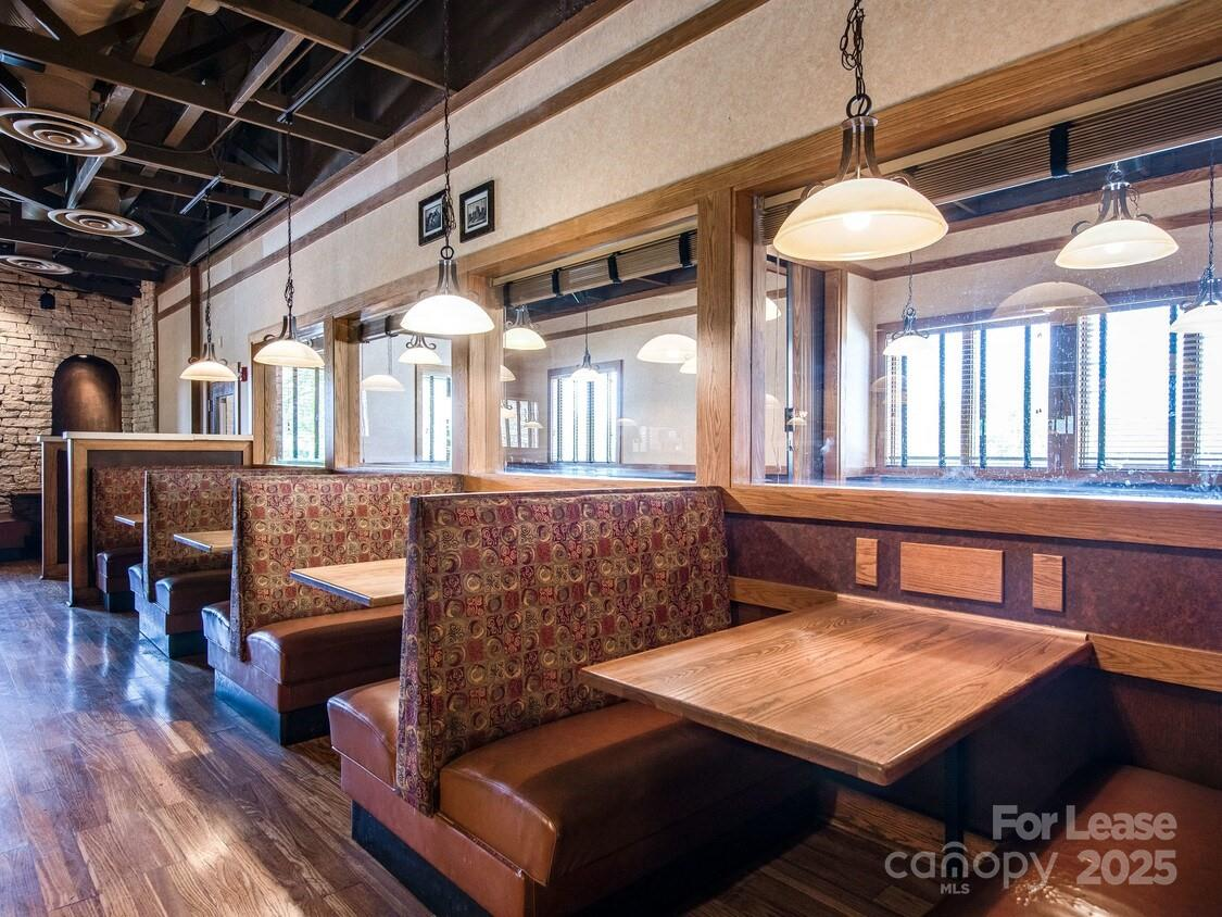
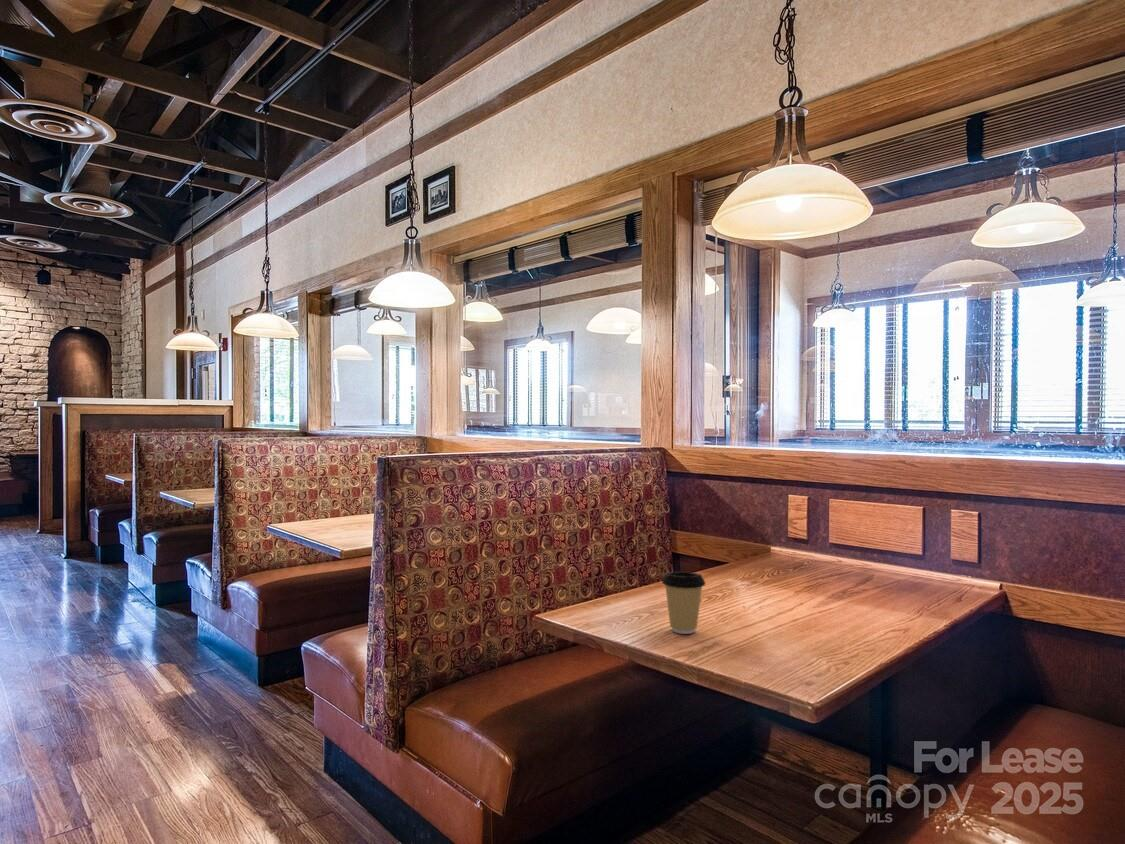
+ coffee cup [661,571,706,635]
